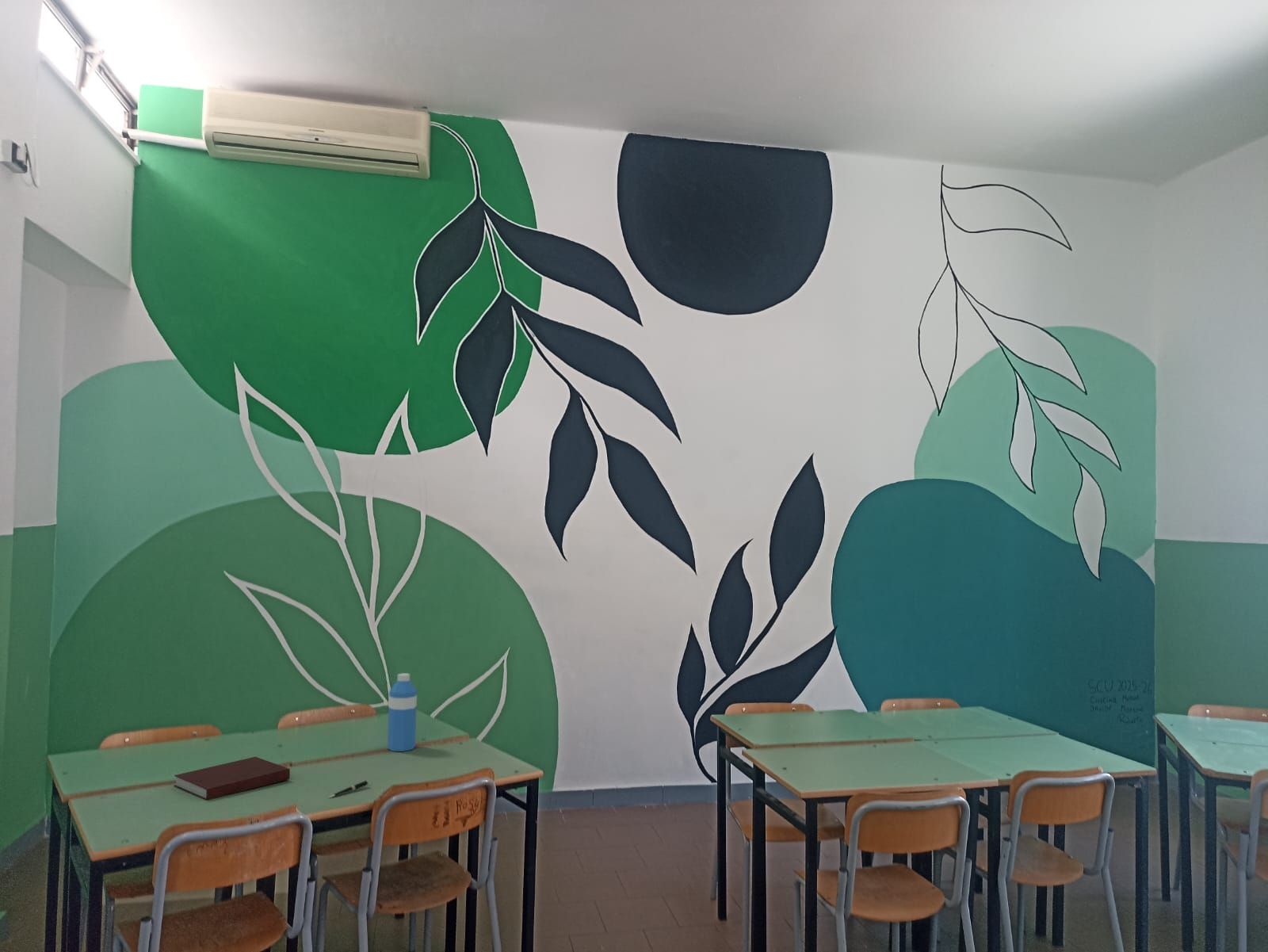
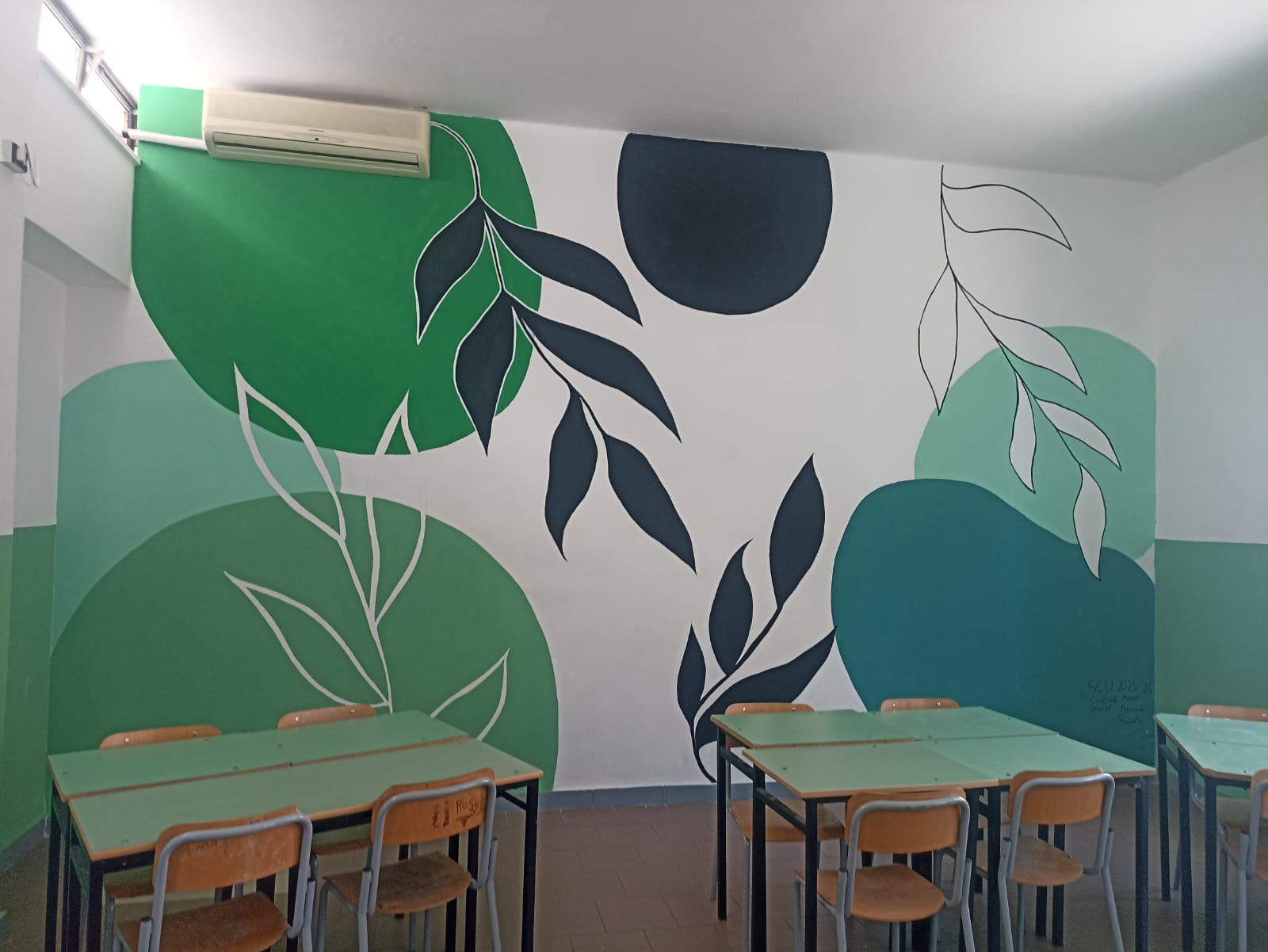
- notebook [174,756,291,801]
- pen [328,779,369,798]
- water bottle [387,672,418,752]
